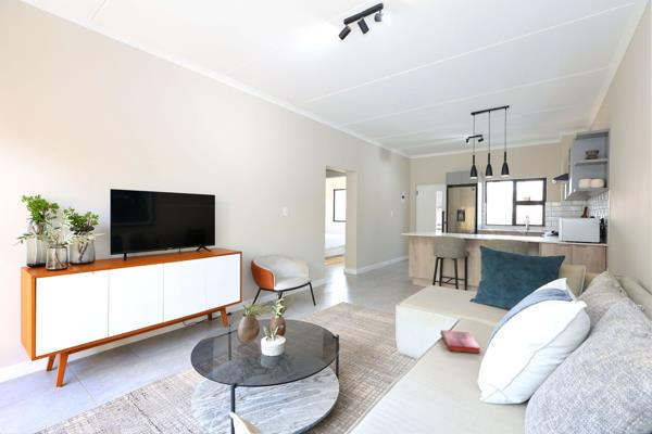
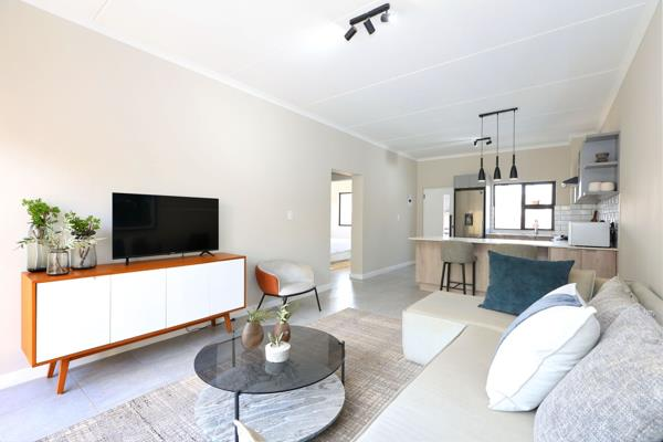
- hardback book [439,329,481,354]
